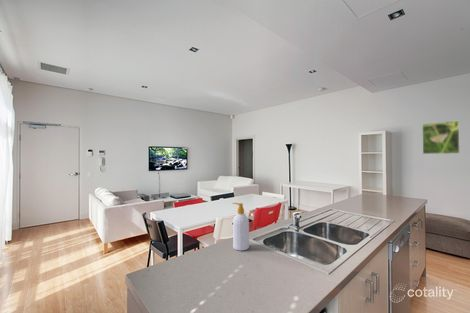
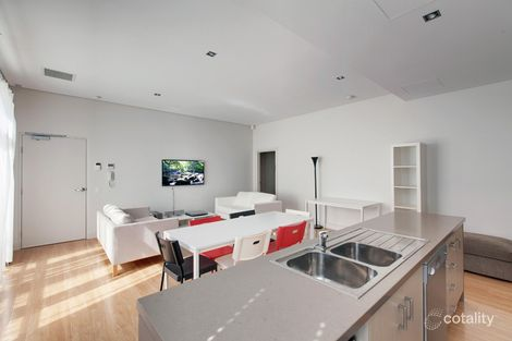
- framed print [421,120,461,155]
- soap bottle [232,202,250,252]
